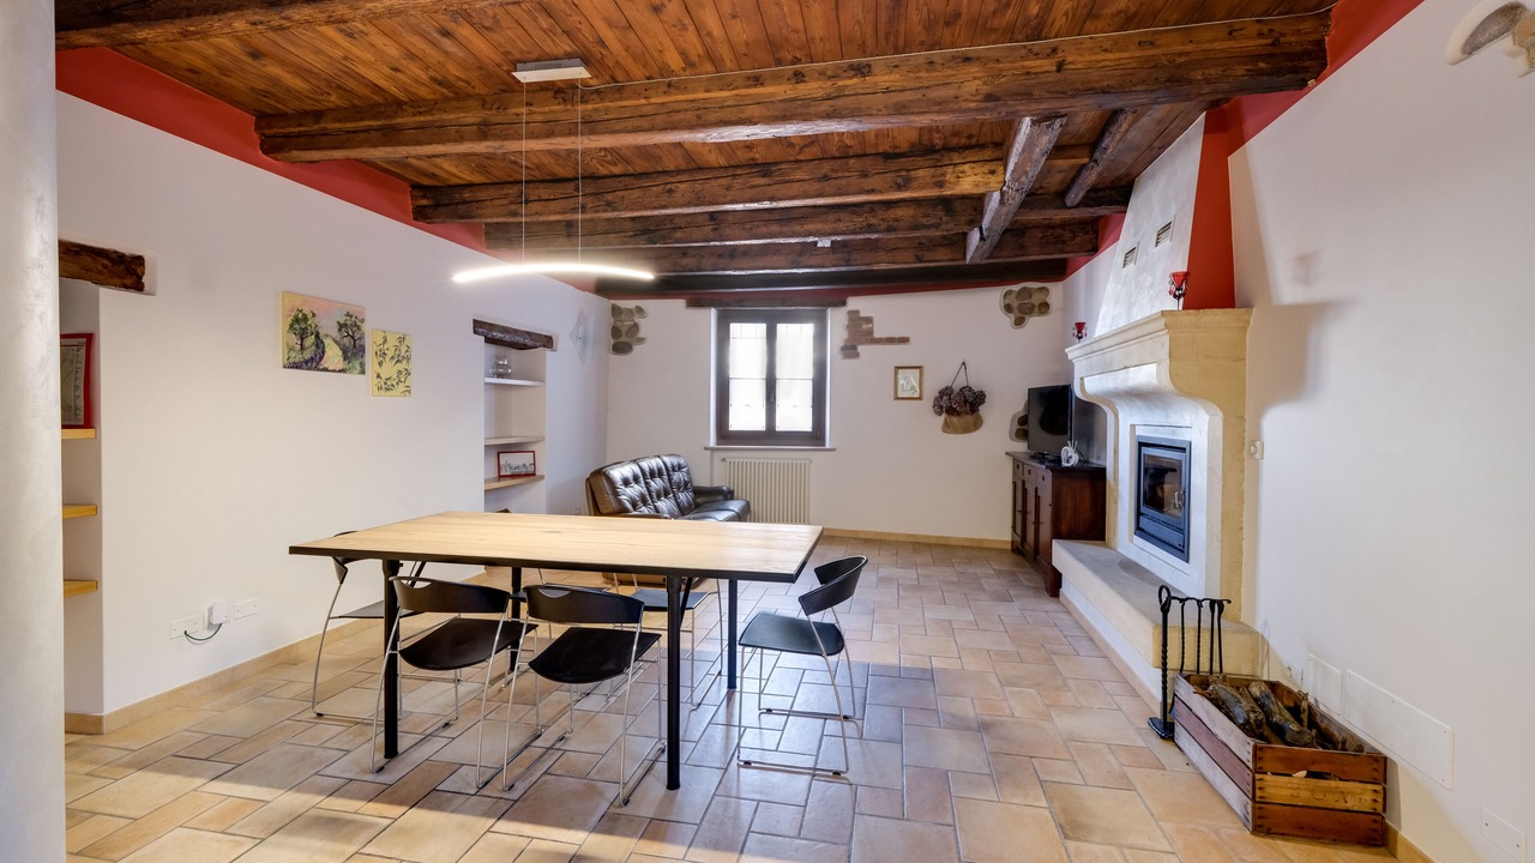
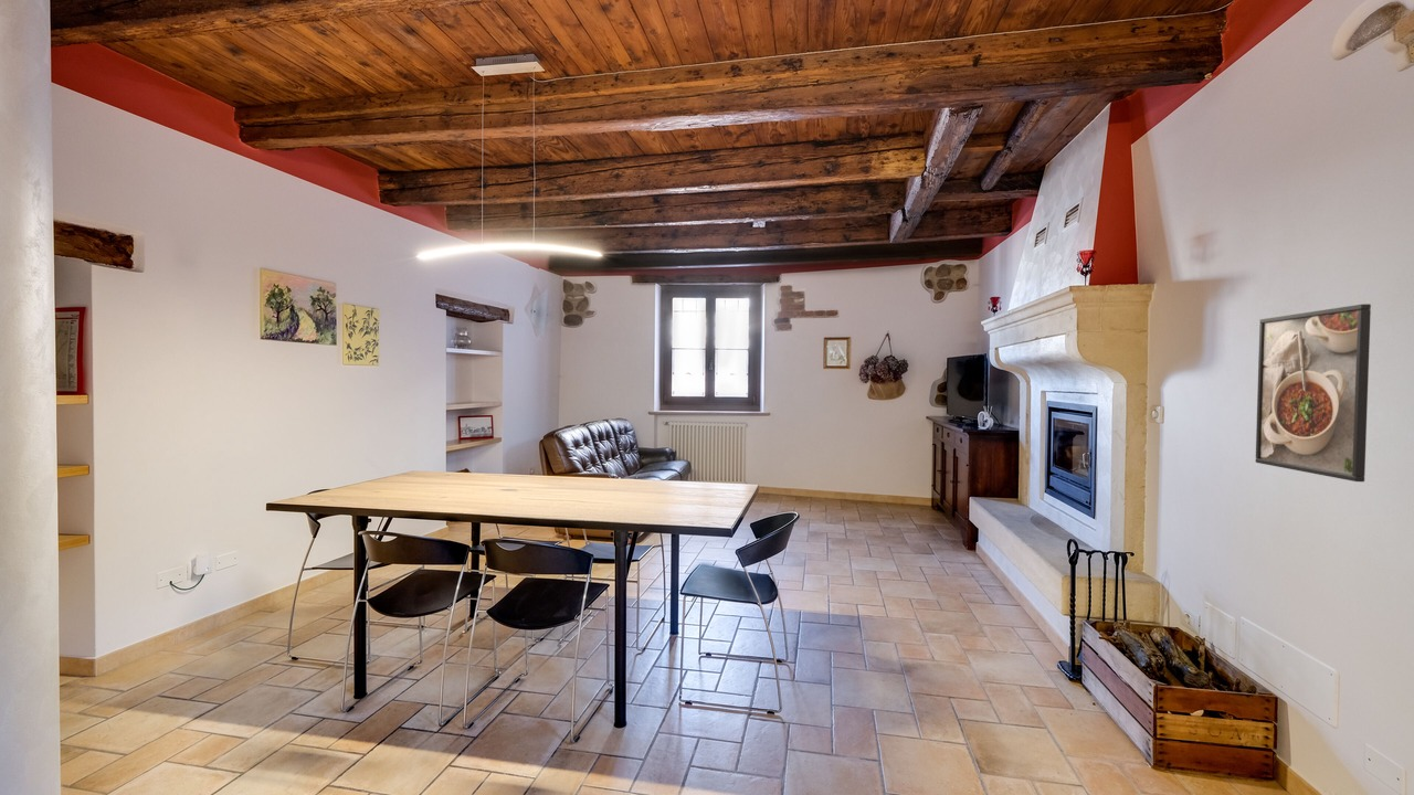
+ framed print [1255,303,1372,483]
